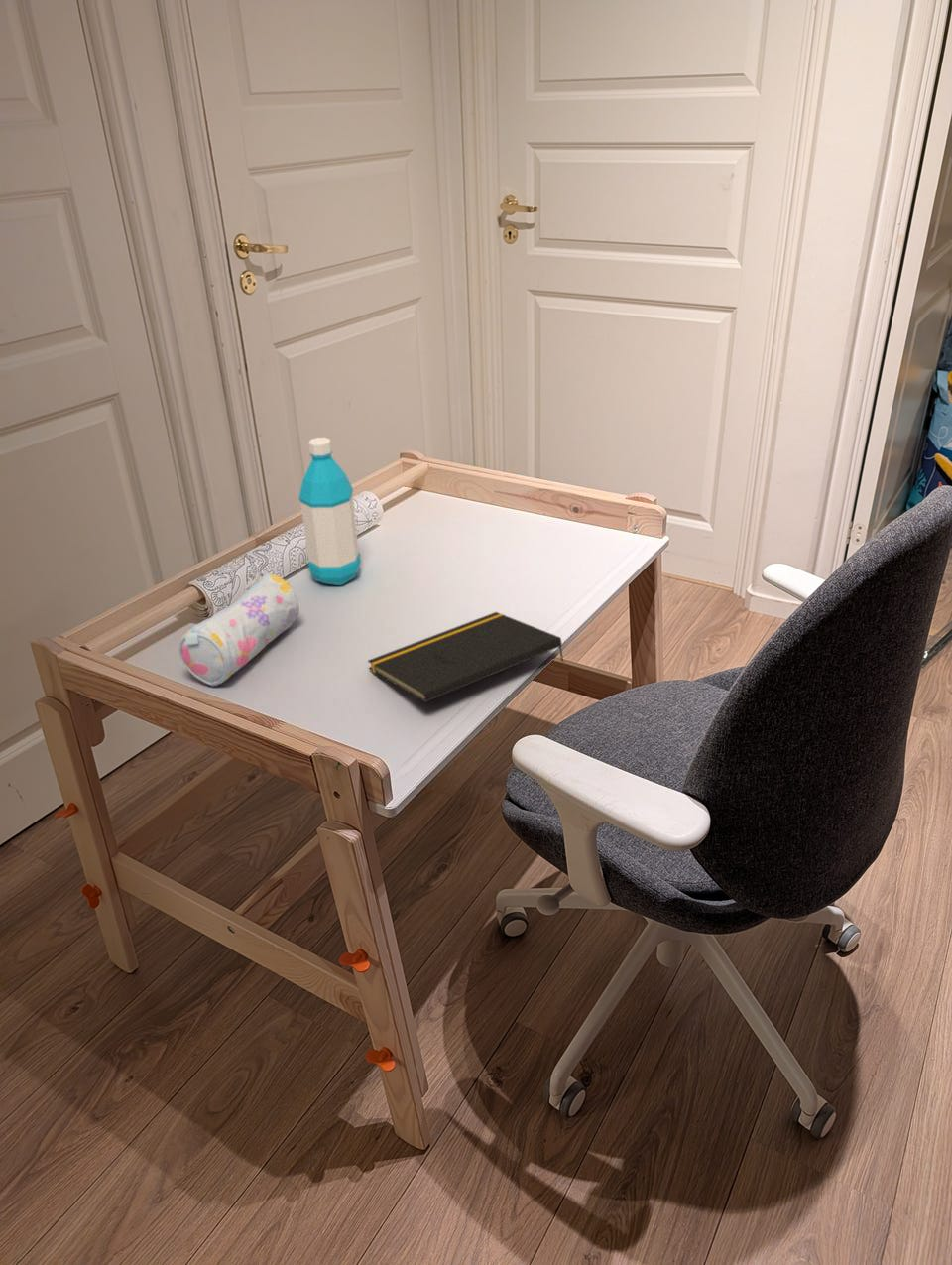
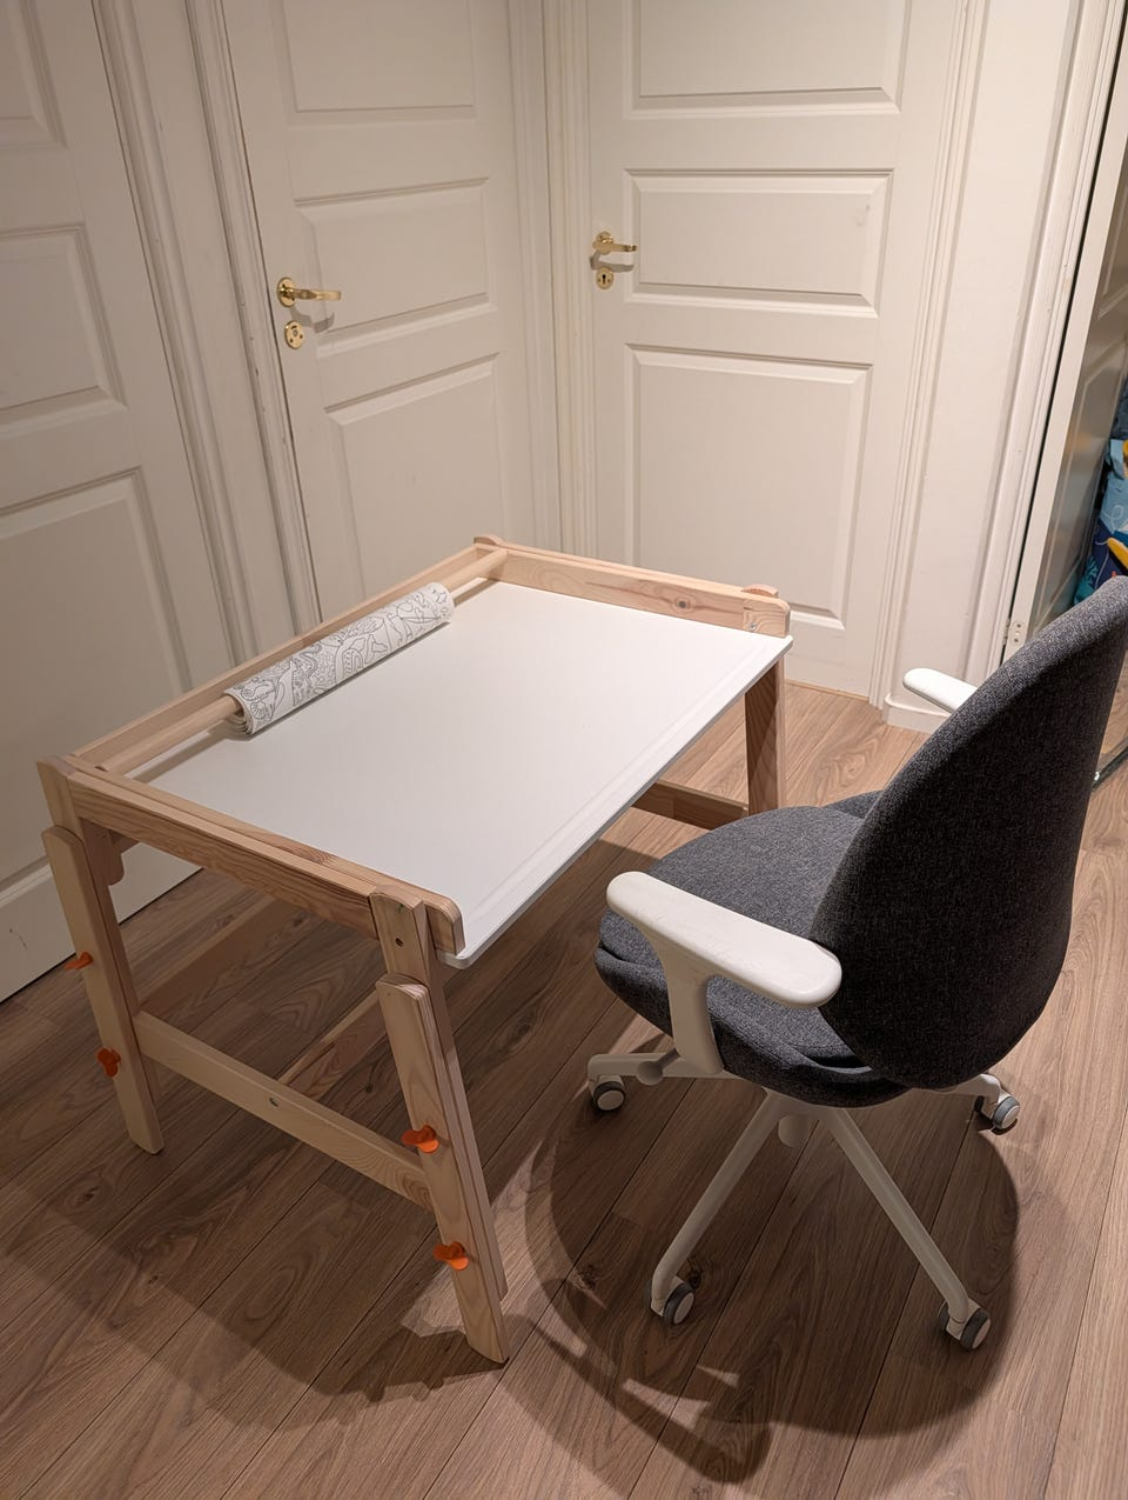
- water bottle [297,437,362,586]
- notepad [367,611,565,703]
- pencil case [178,571,300,687]
